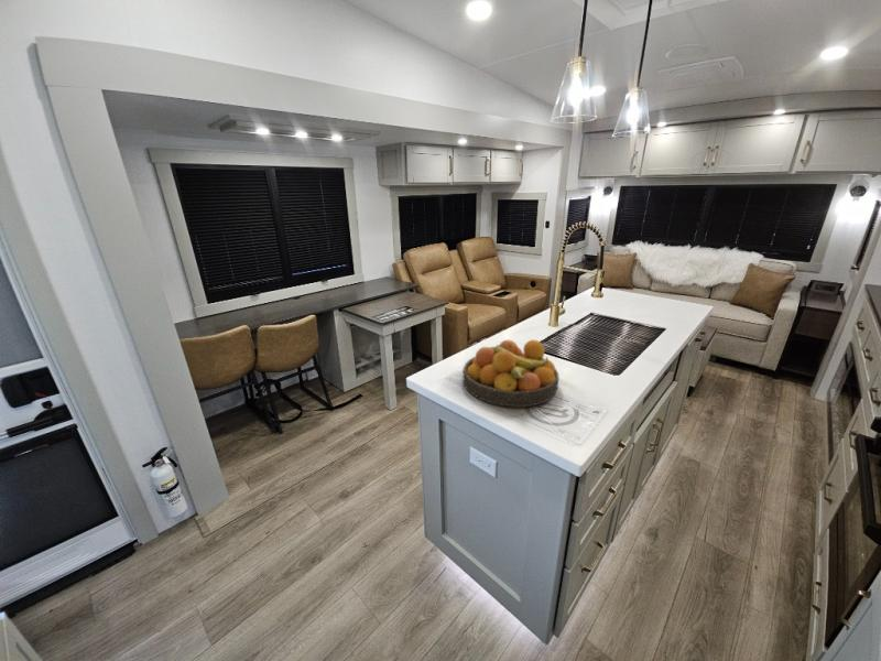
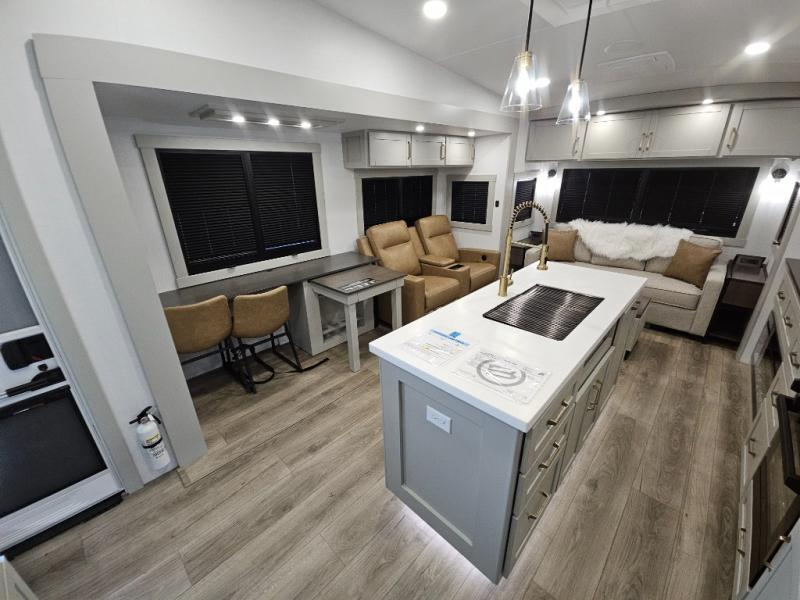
- fruit bowl [461,338,561,409]
